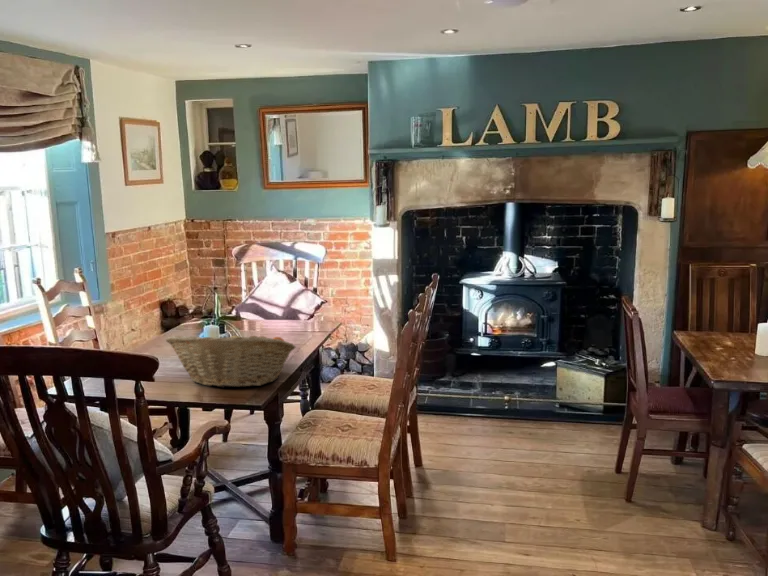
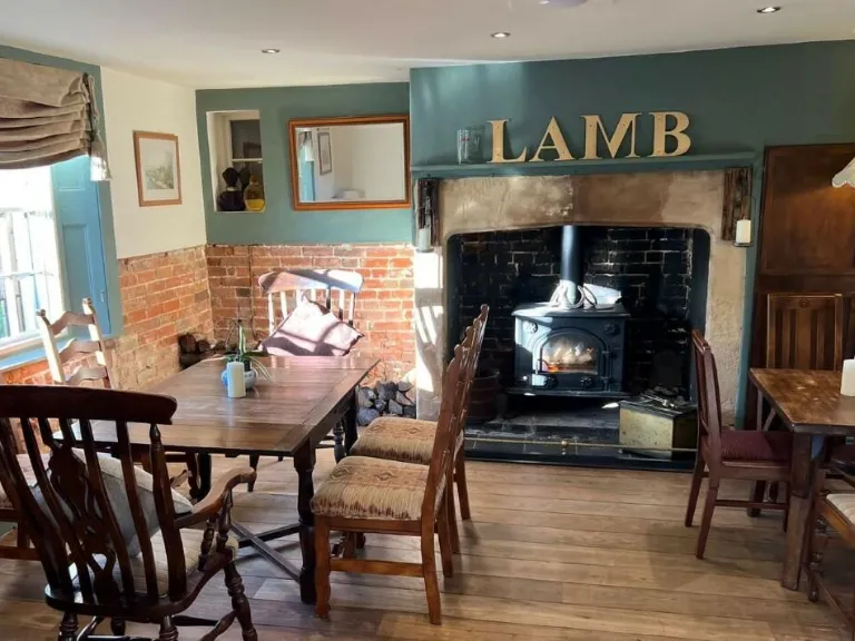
- fruit basket [165,329,297,389]
